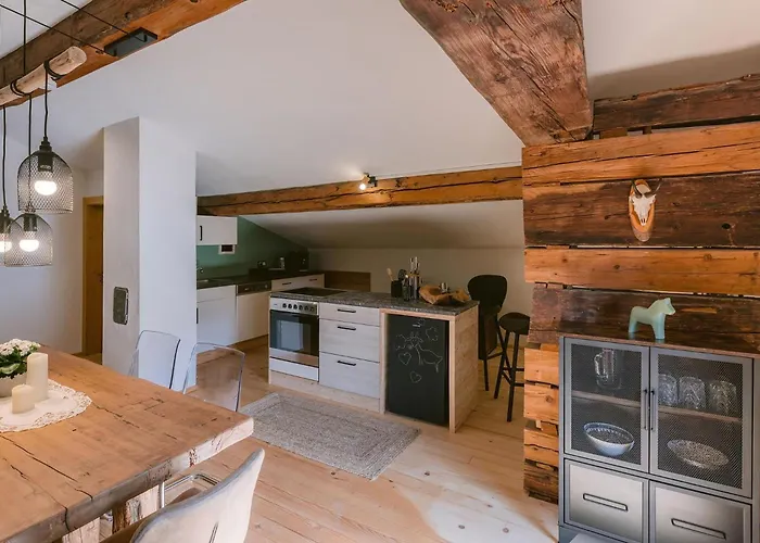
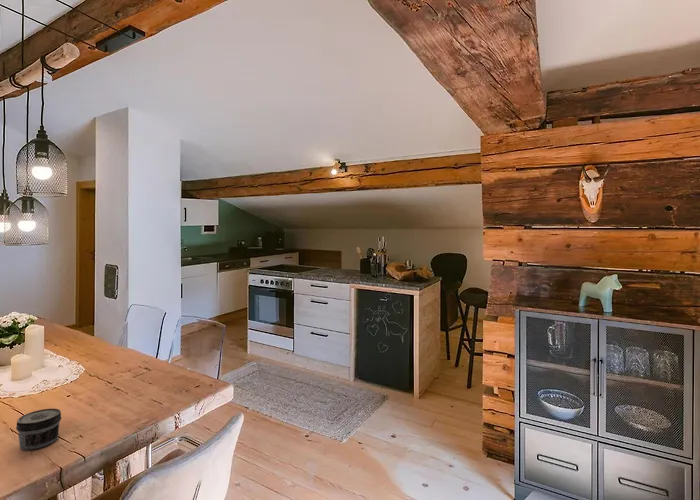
+ jar [15,408,62,451]
